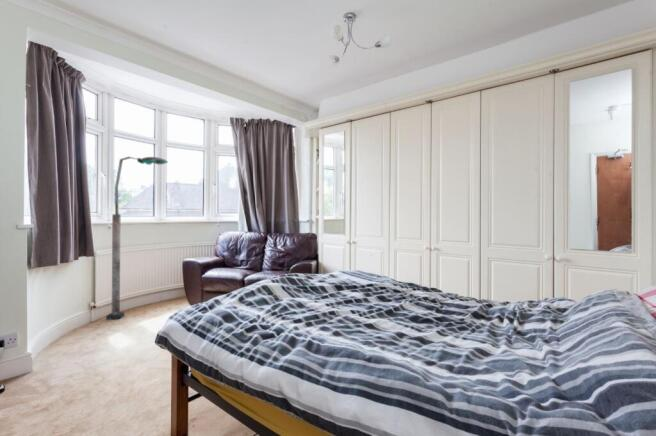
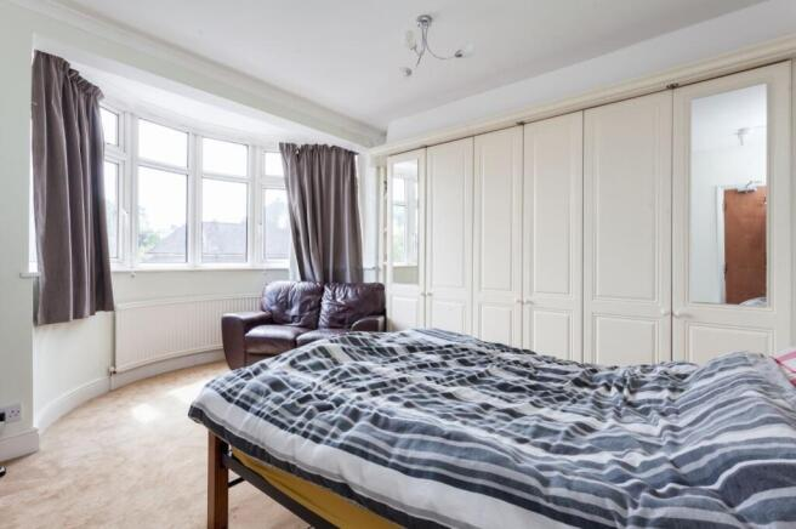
- floor lamp [105,156,169,321]
